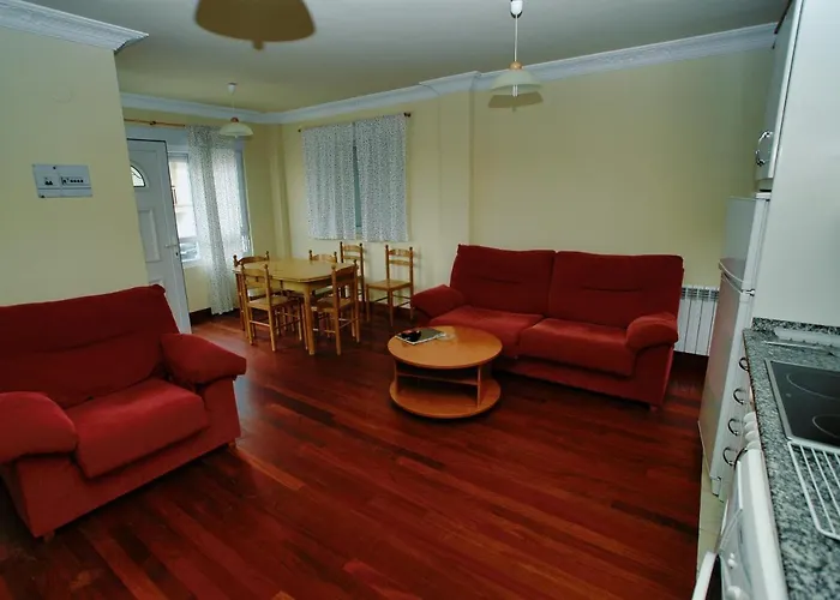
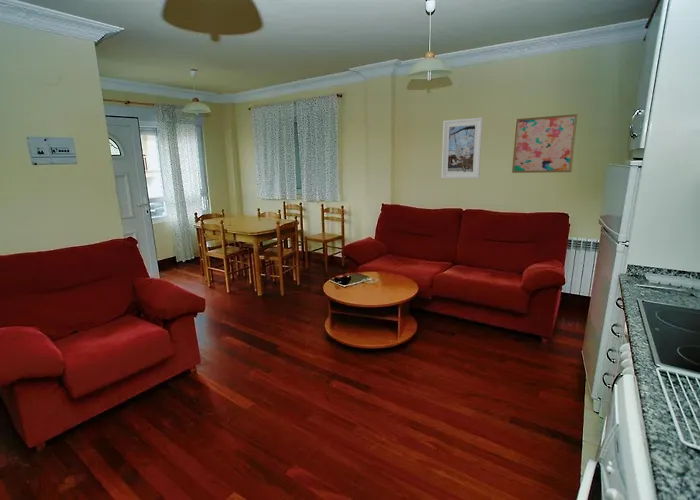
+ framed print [441,116,484,179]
+ wall art [511,113,578,174]
